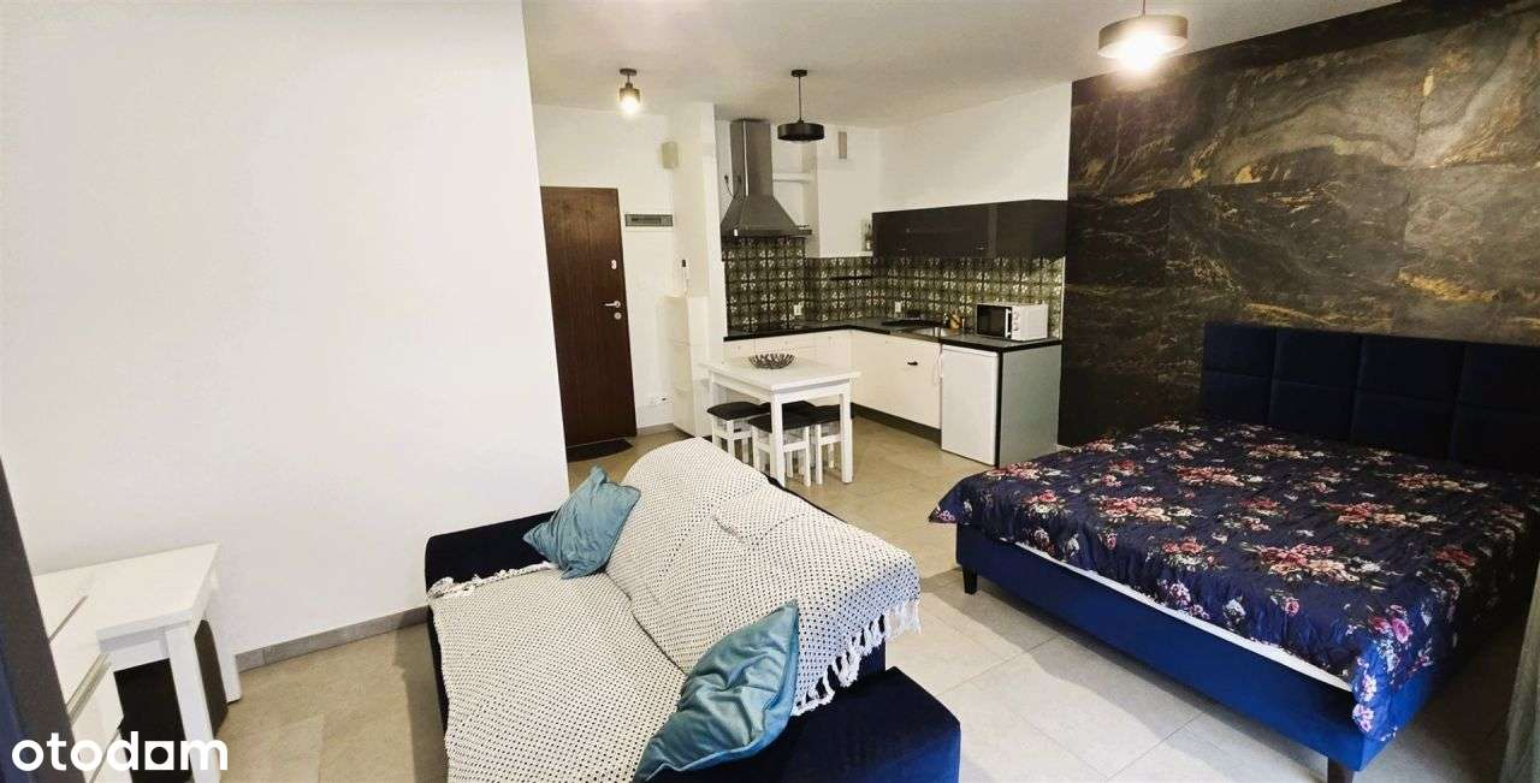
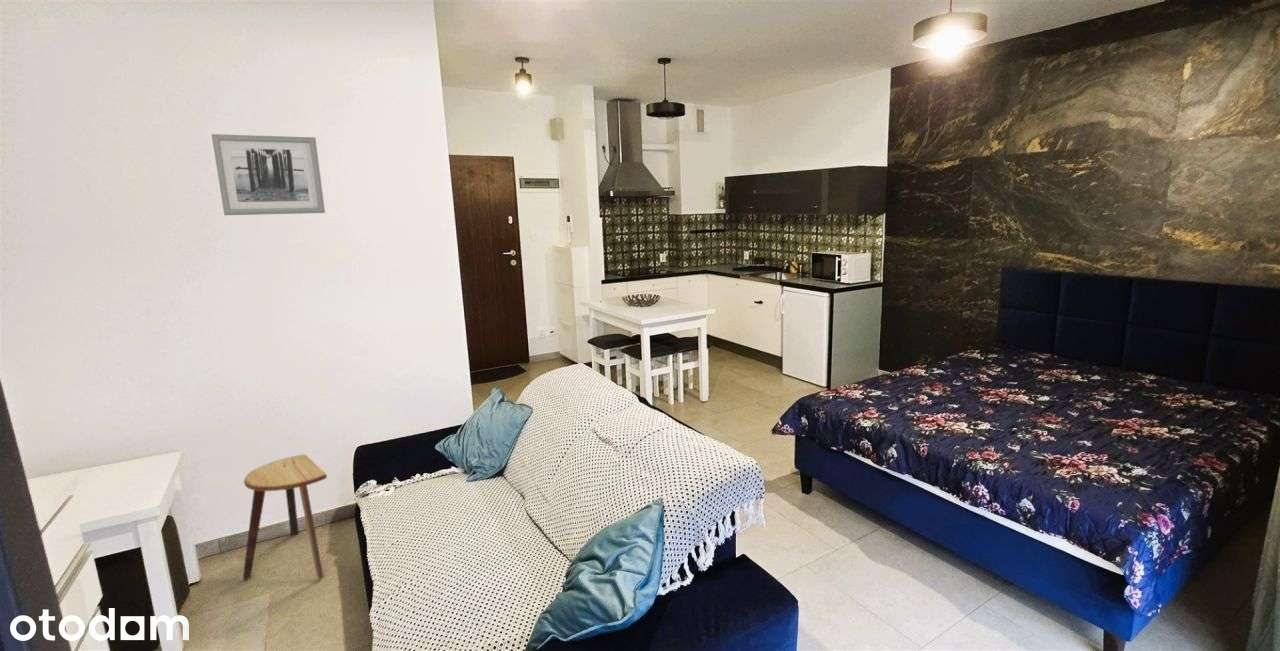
+ wall art [211,133,326,216]
+ stool [242,453,328,581]
